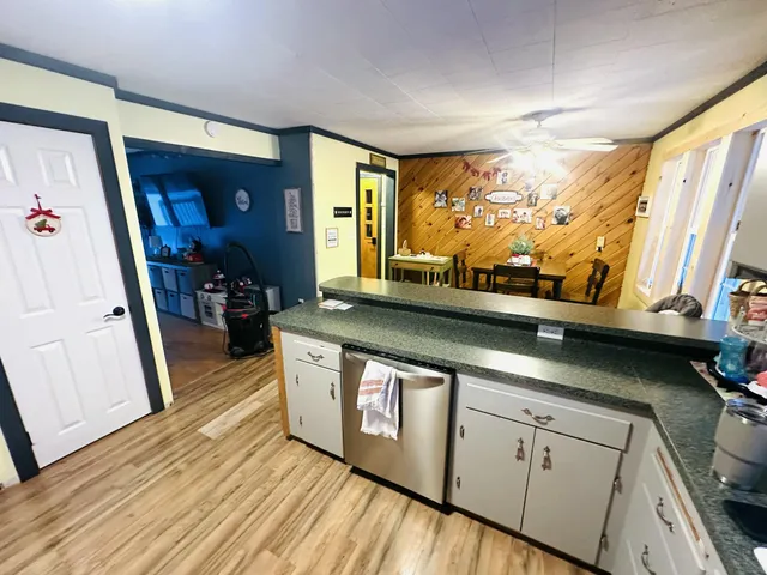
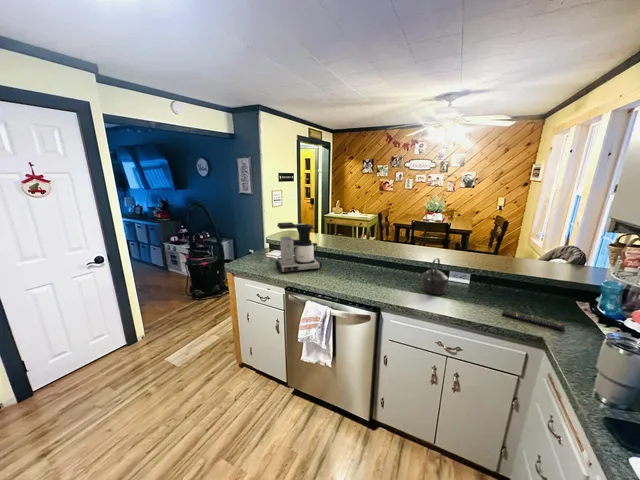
+ kettle [420,257,449,296]
+ coffee maker [275,221,323,274]
+ remote control [502,309,566,331]
